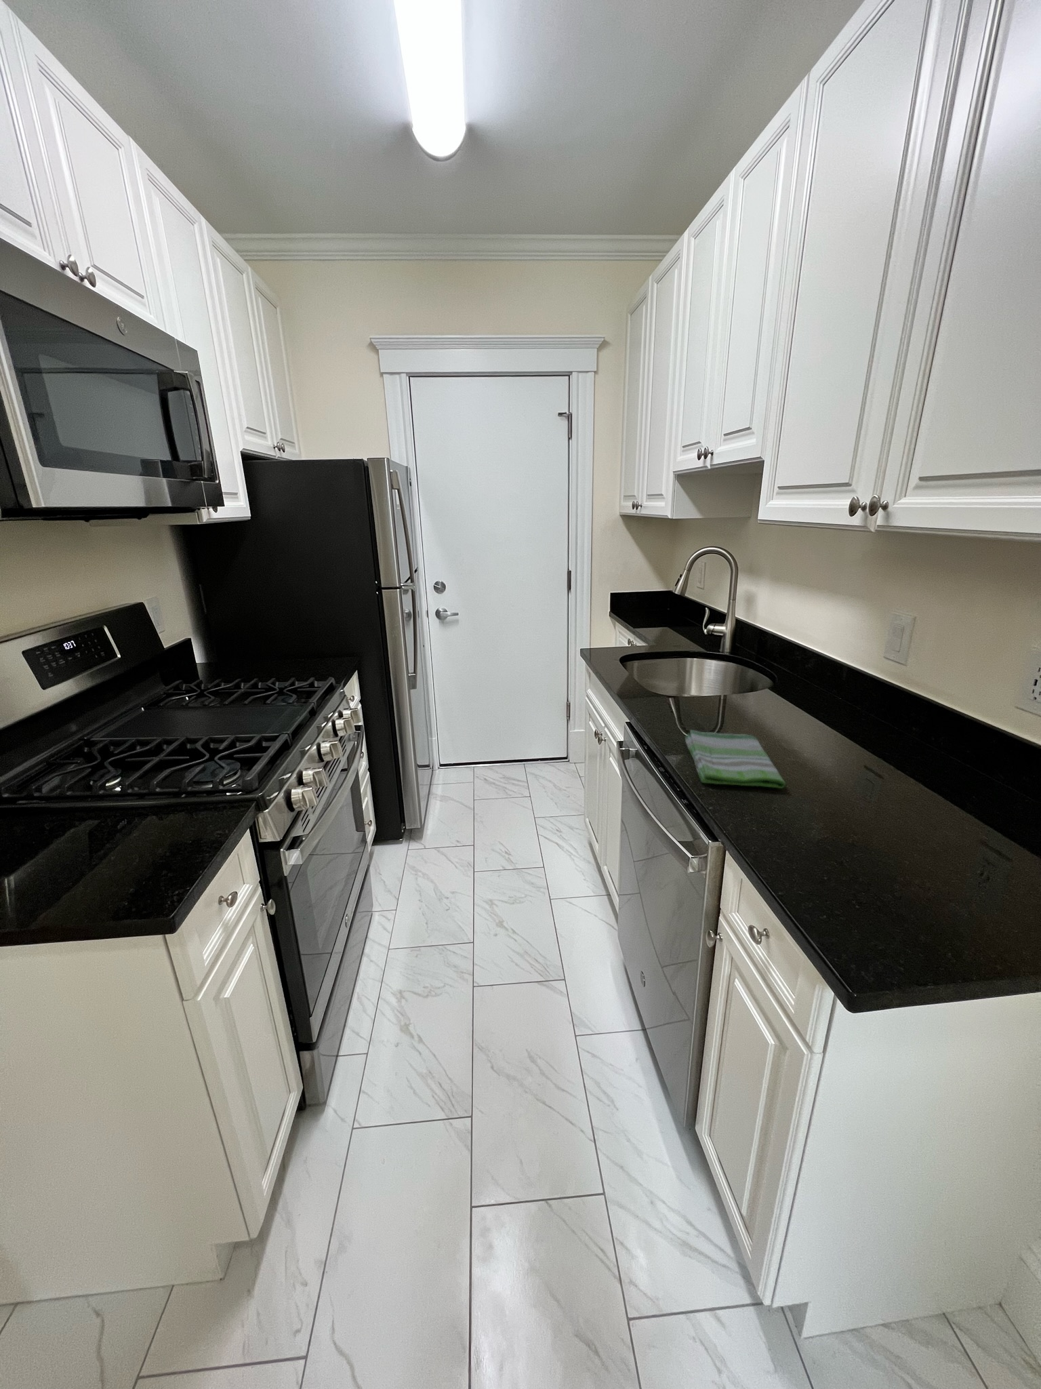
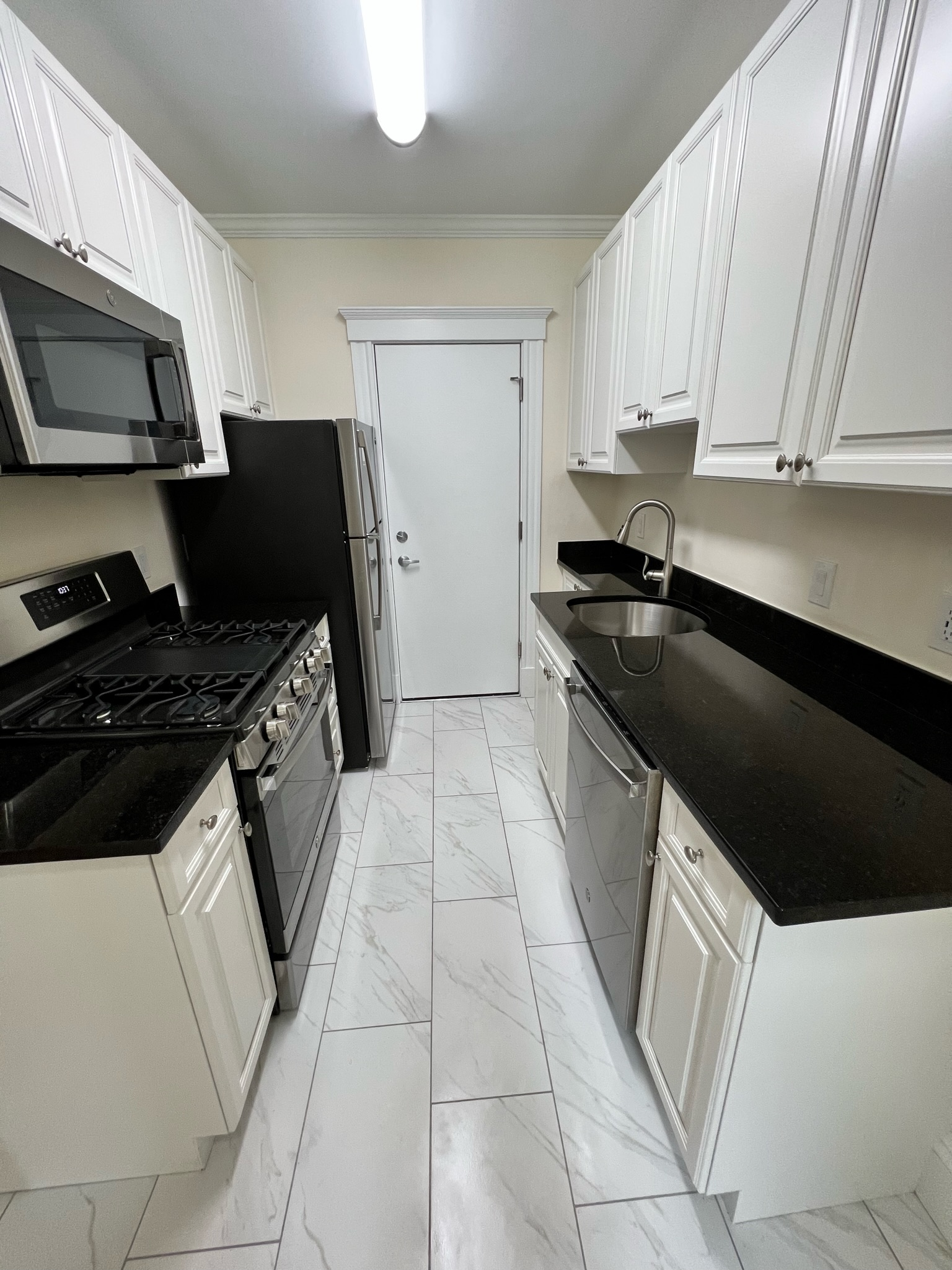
- dish towel [685,729,786,789]
